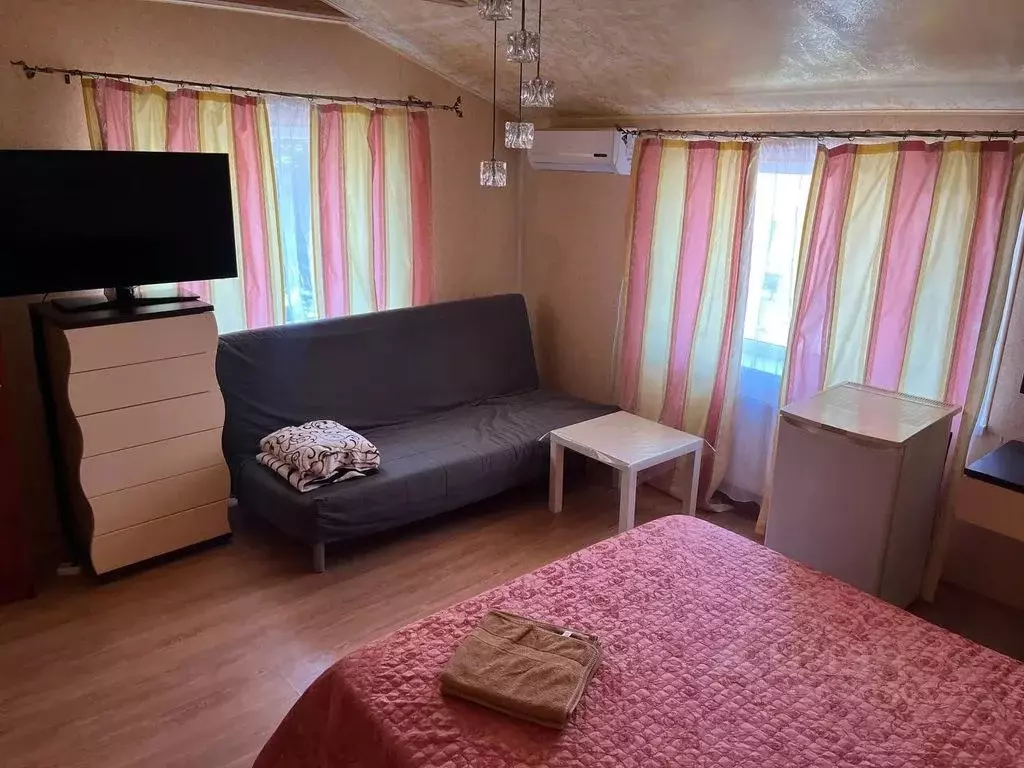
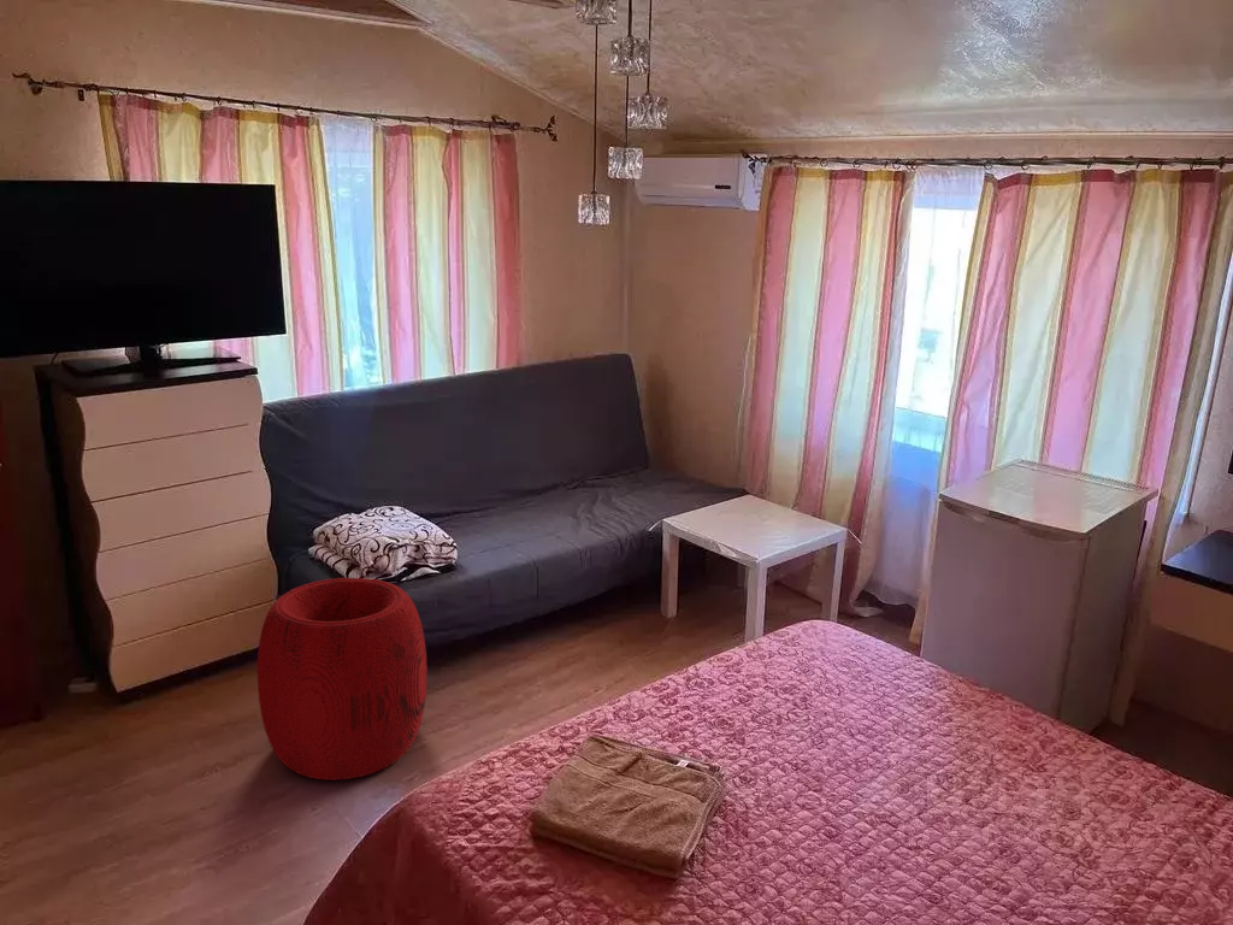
+ pouf [255,577,429,782]
